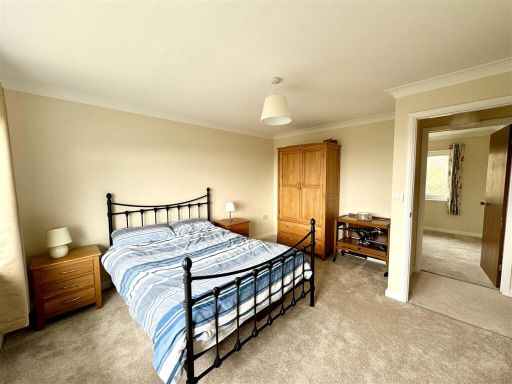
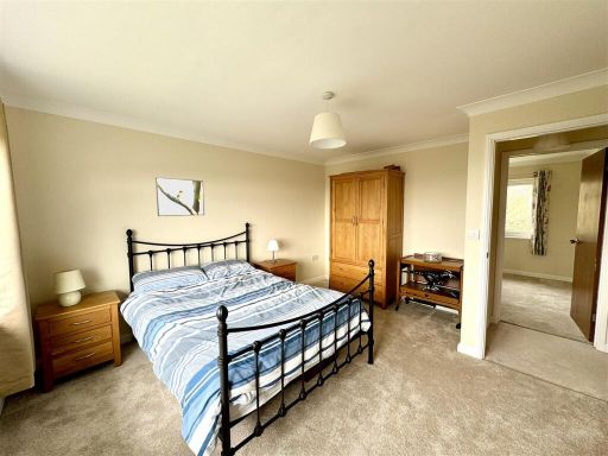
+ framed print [154,176,205,217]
